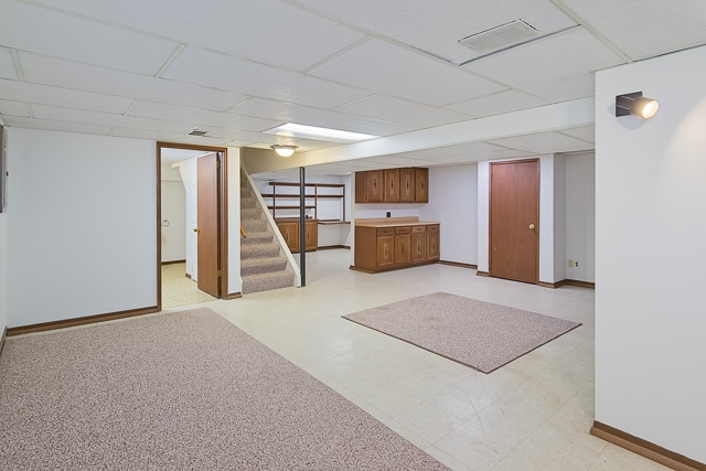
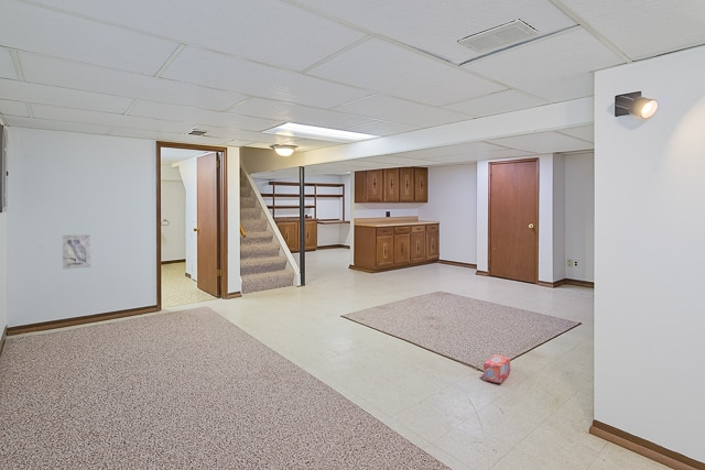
+ wall art [62,233,91,270]
+ box [482,353,511,384]
